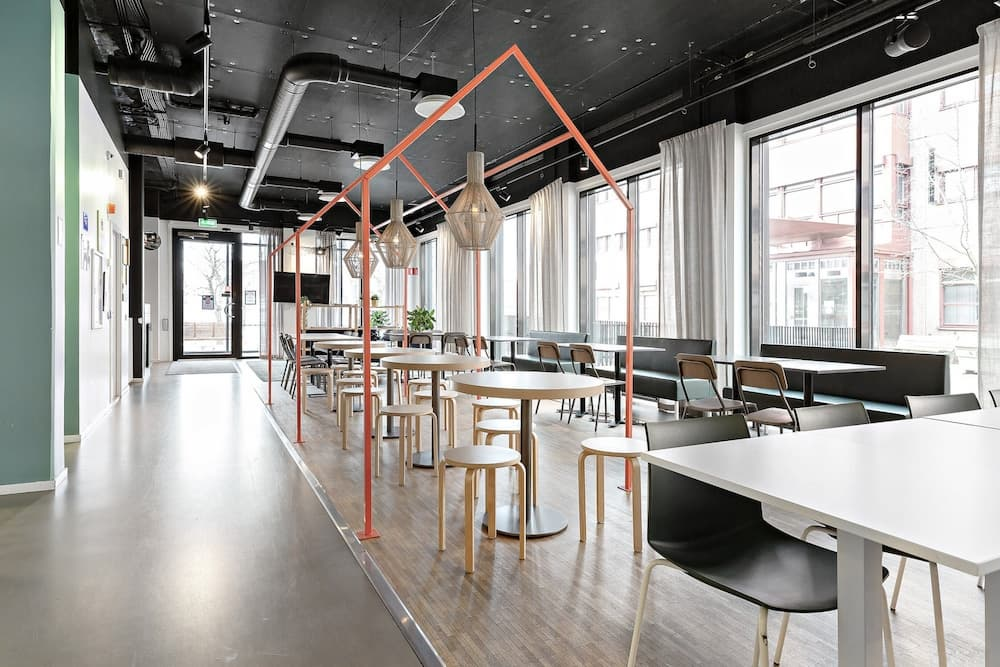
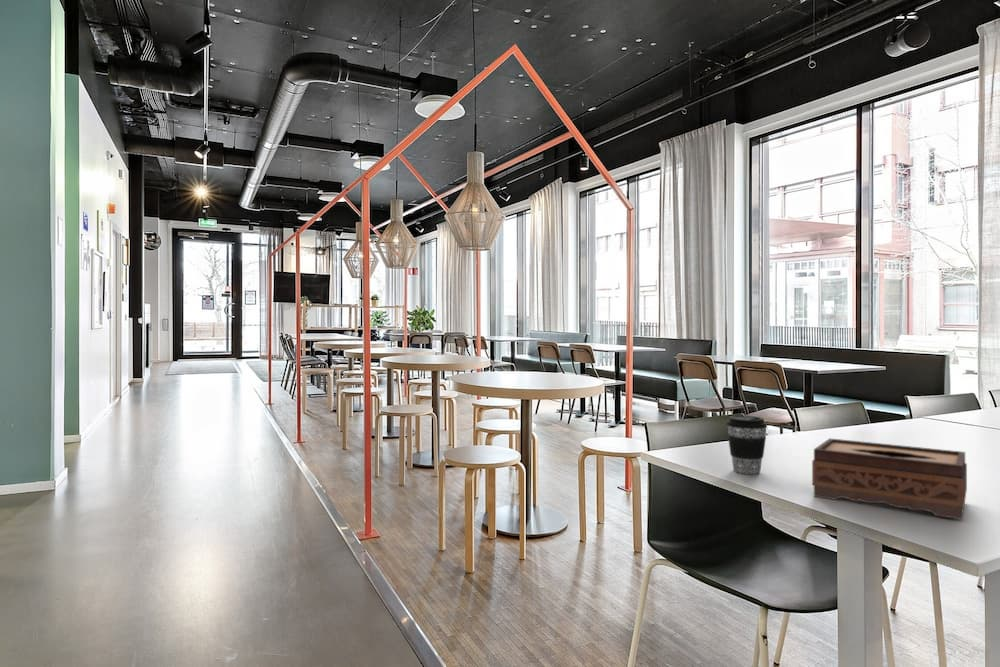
+ tissue box [811,437,968,521]
+ coffee cup [725,415,768,475]
